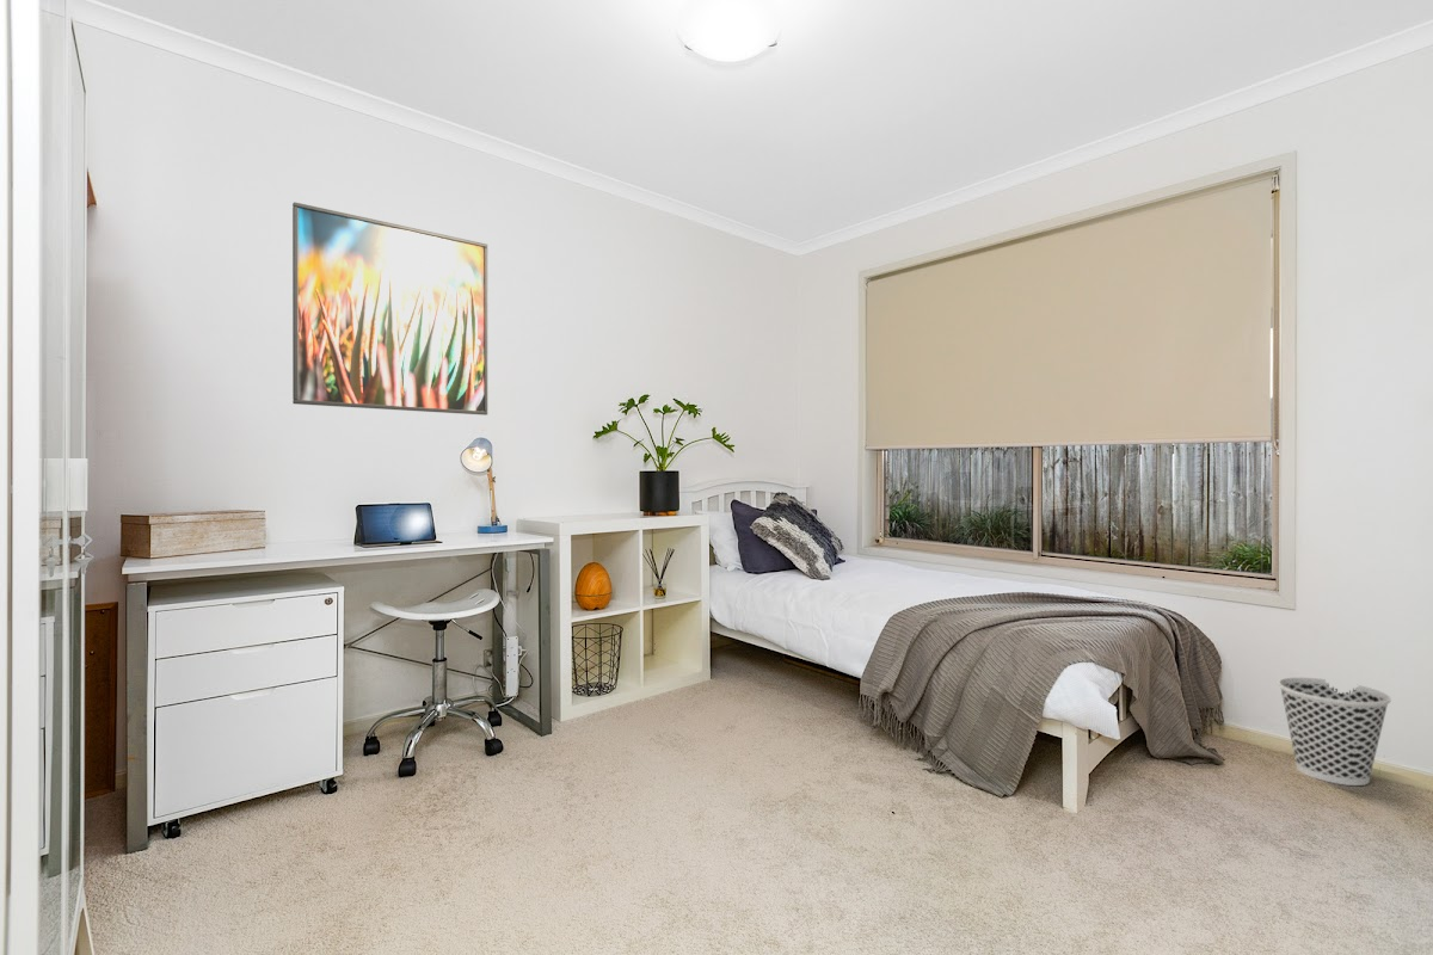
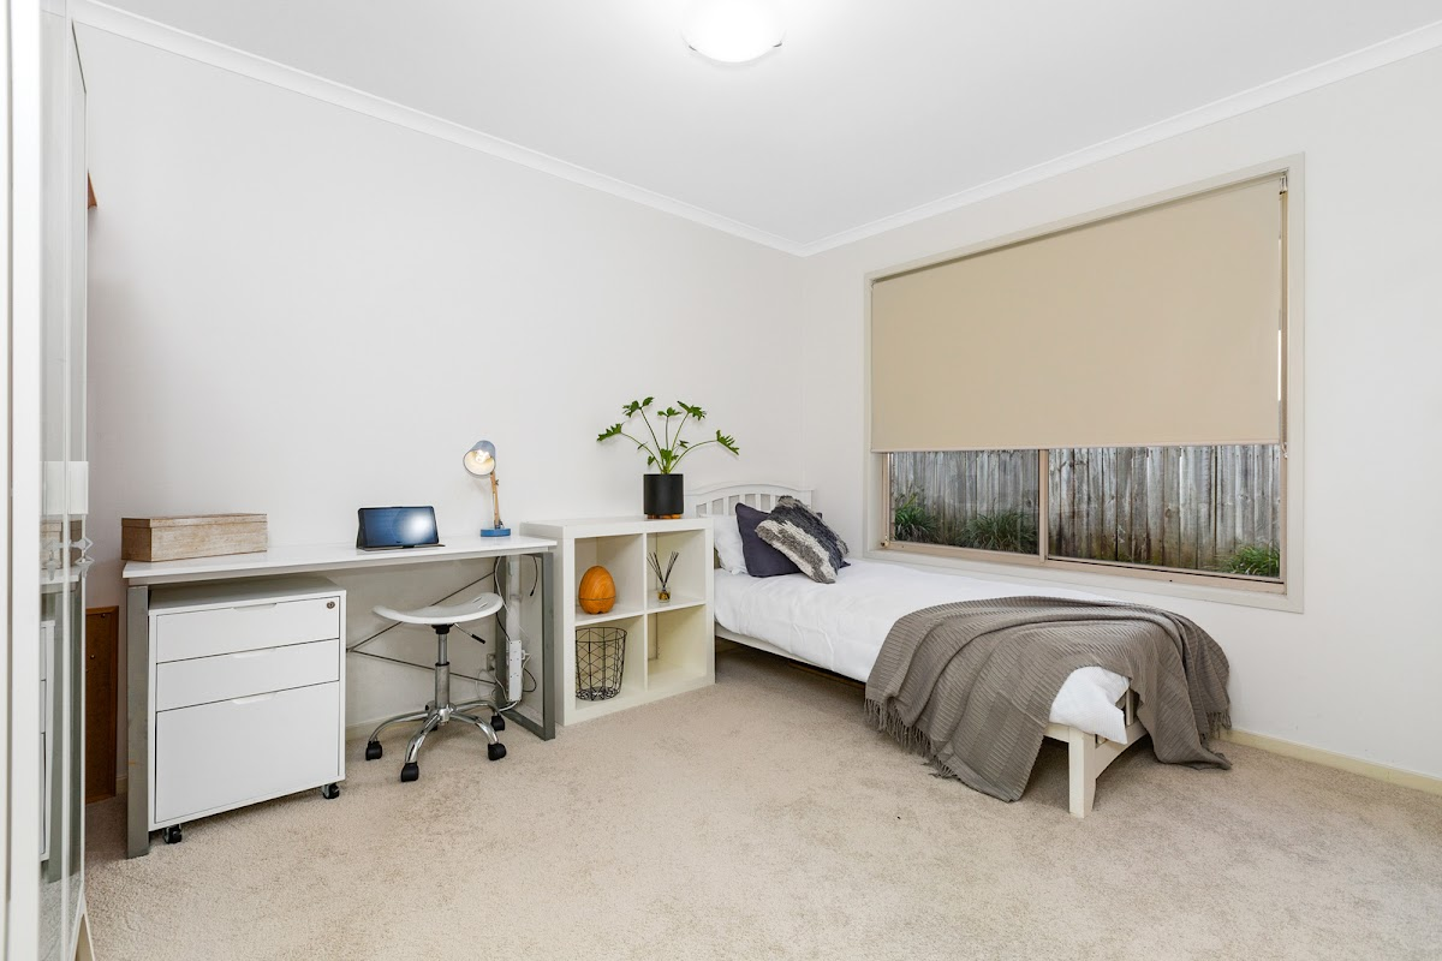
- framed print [291,201,488,417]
- wastebasket [1277,677,1392,787]
